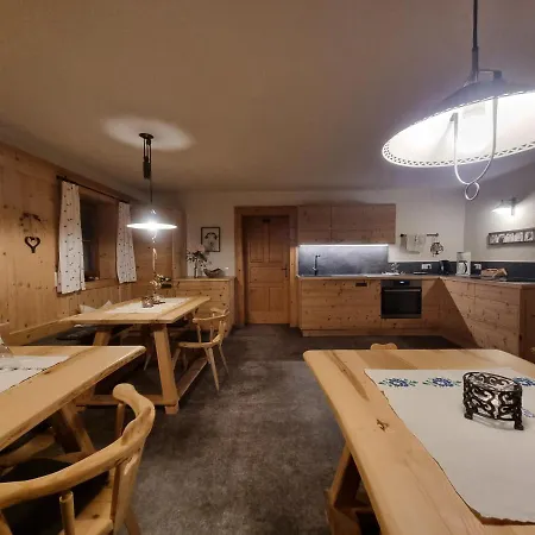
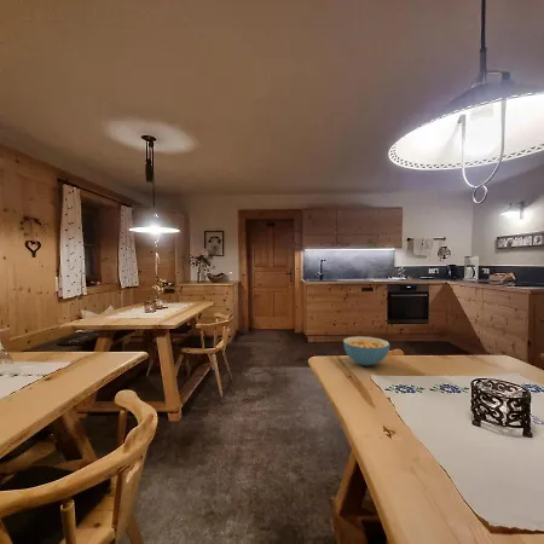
+ cereal bowl [342,335,390,368]
